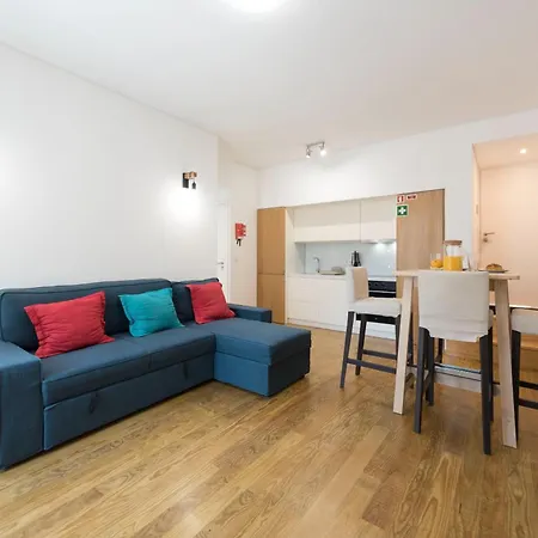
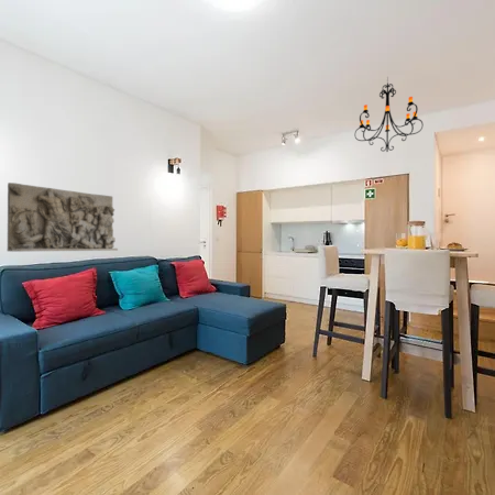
+ relief sculpture [7,182,119,253]
+ chandelier [353,77,425,153]
